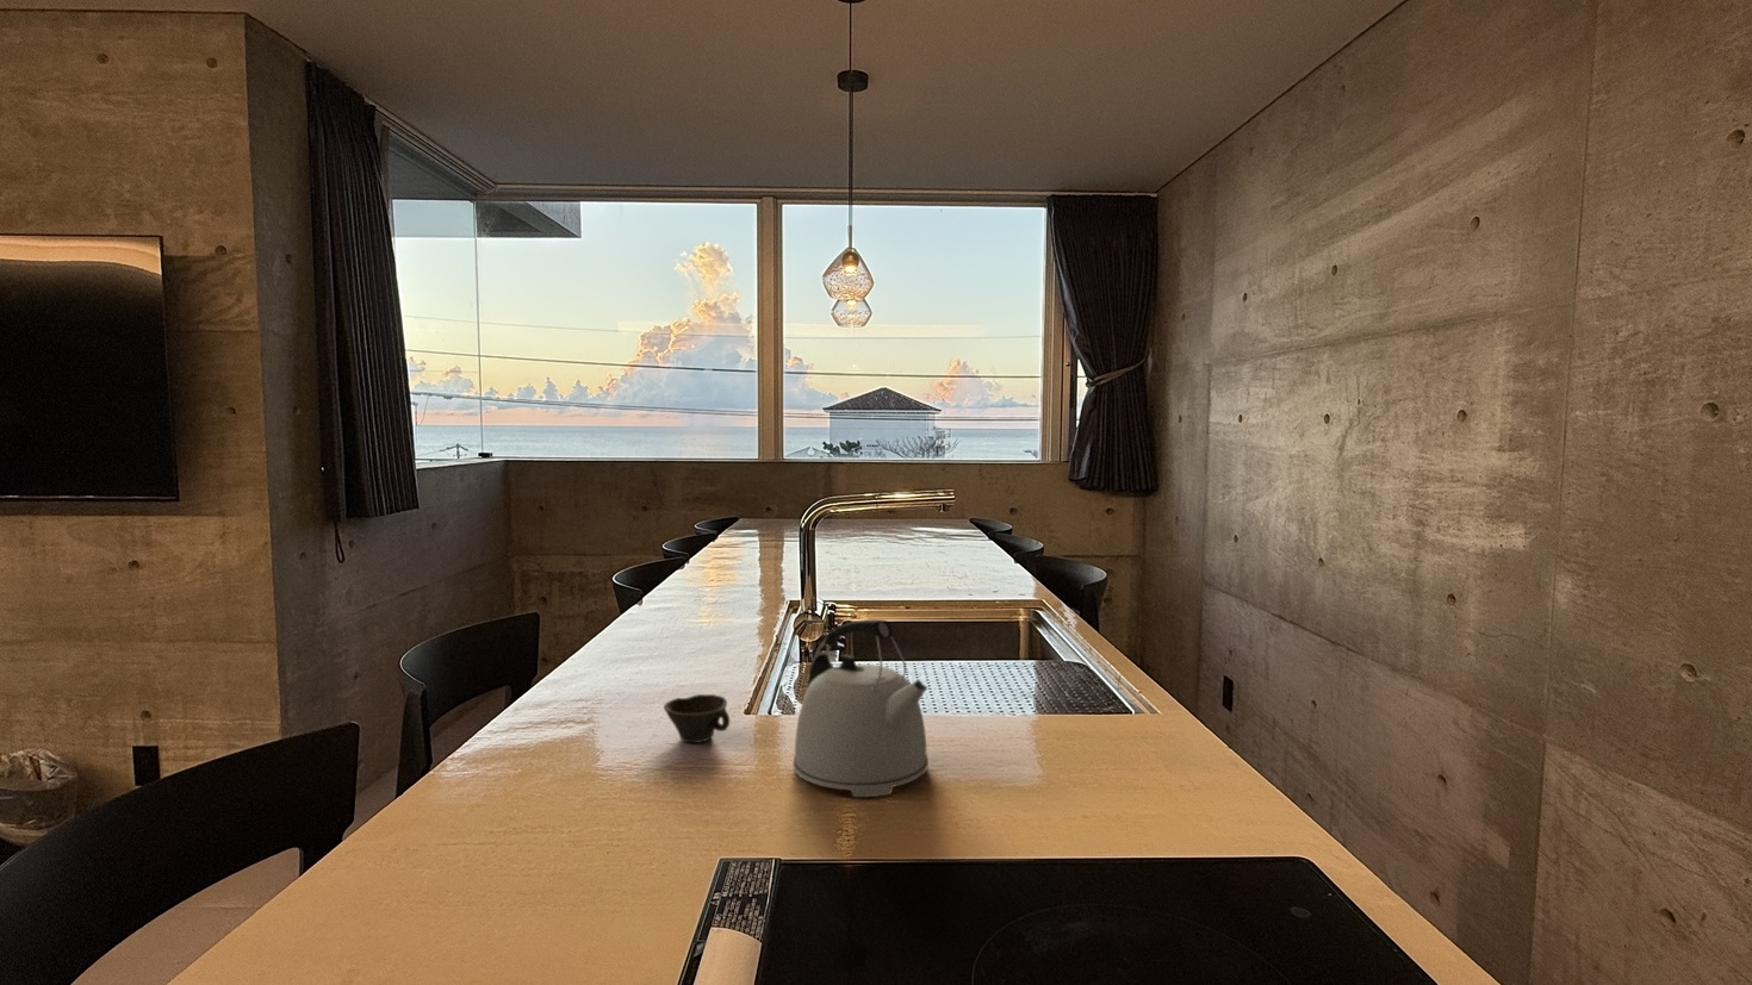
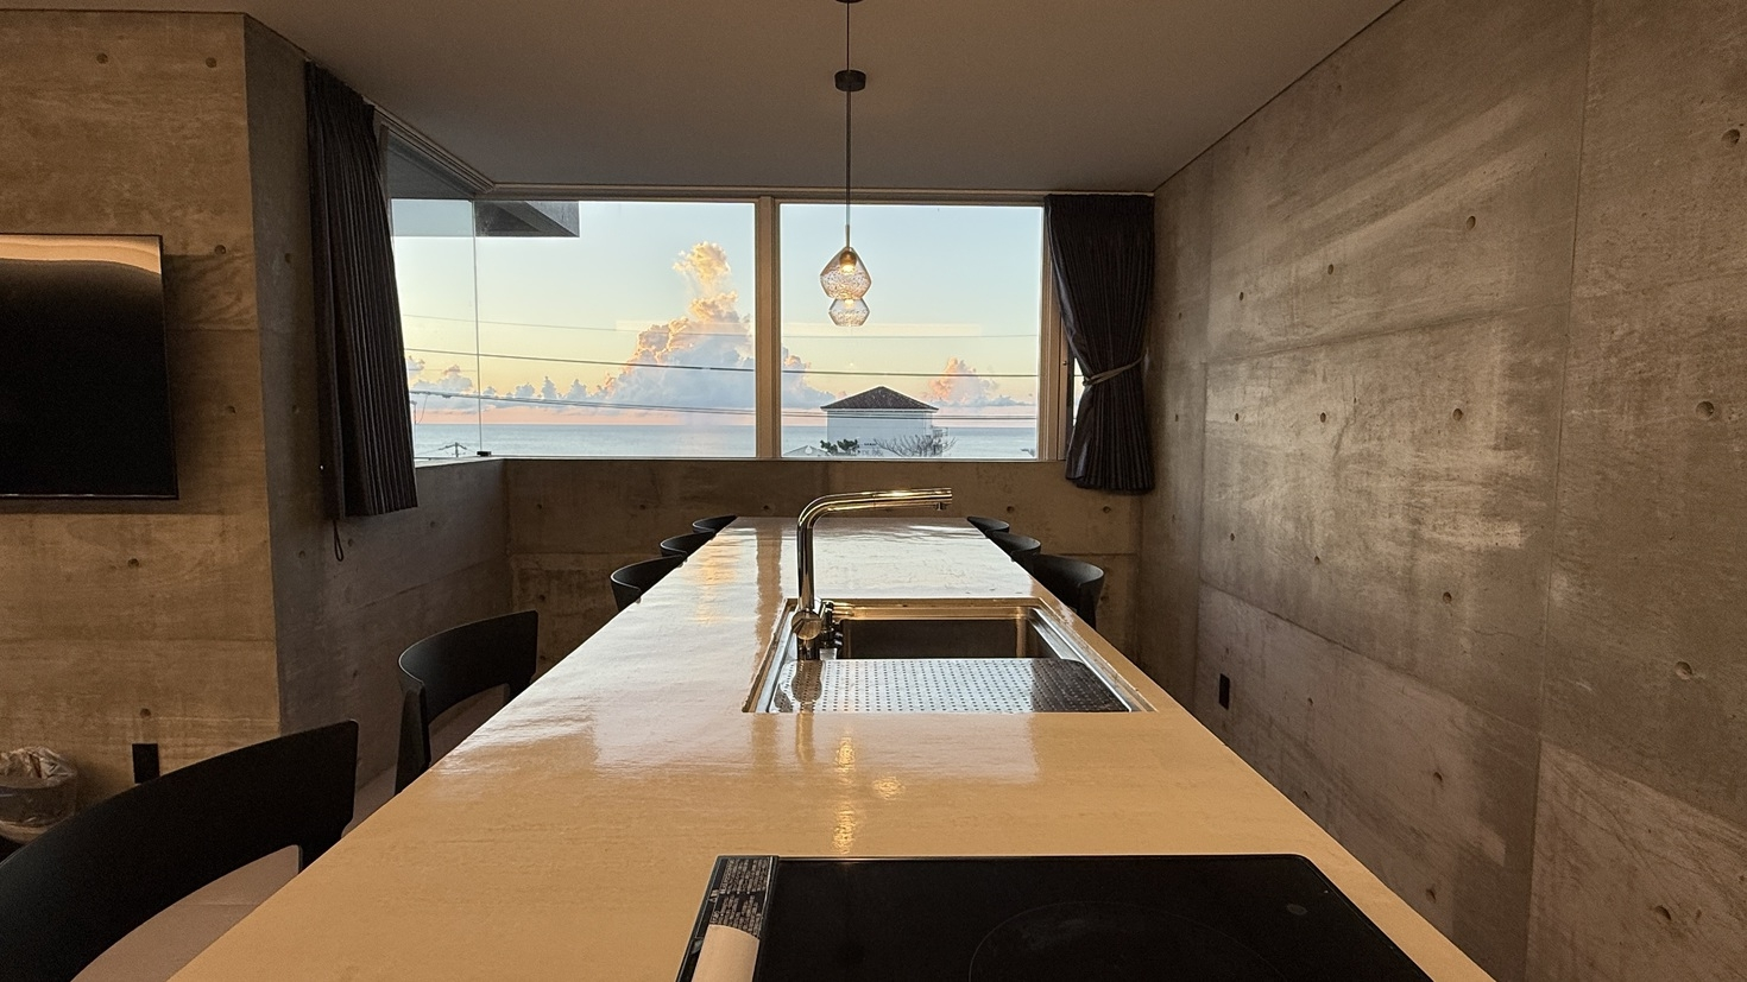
- kettle [792,618,930,799]
- cup [663,693,730,743]
